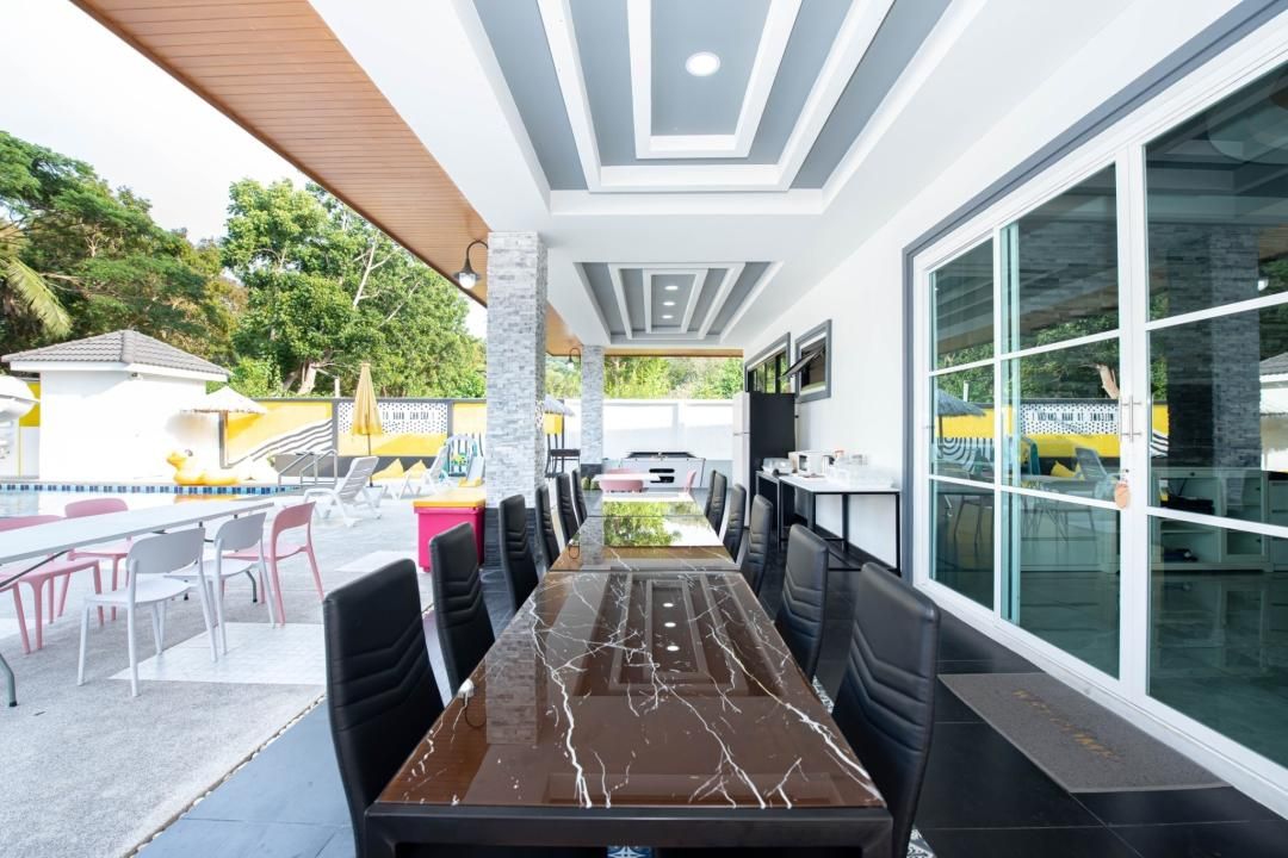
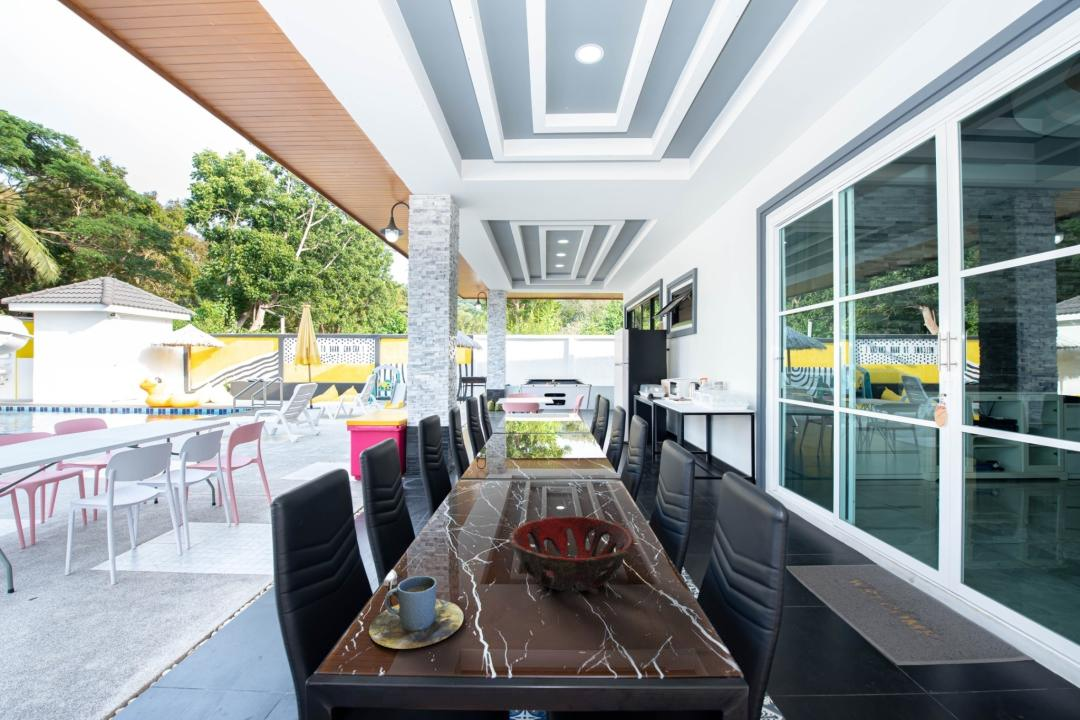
+ cup [368,575,464,650]
+ decorative bowl [508,515,635,592]
